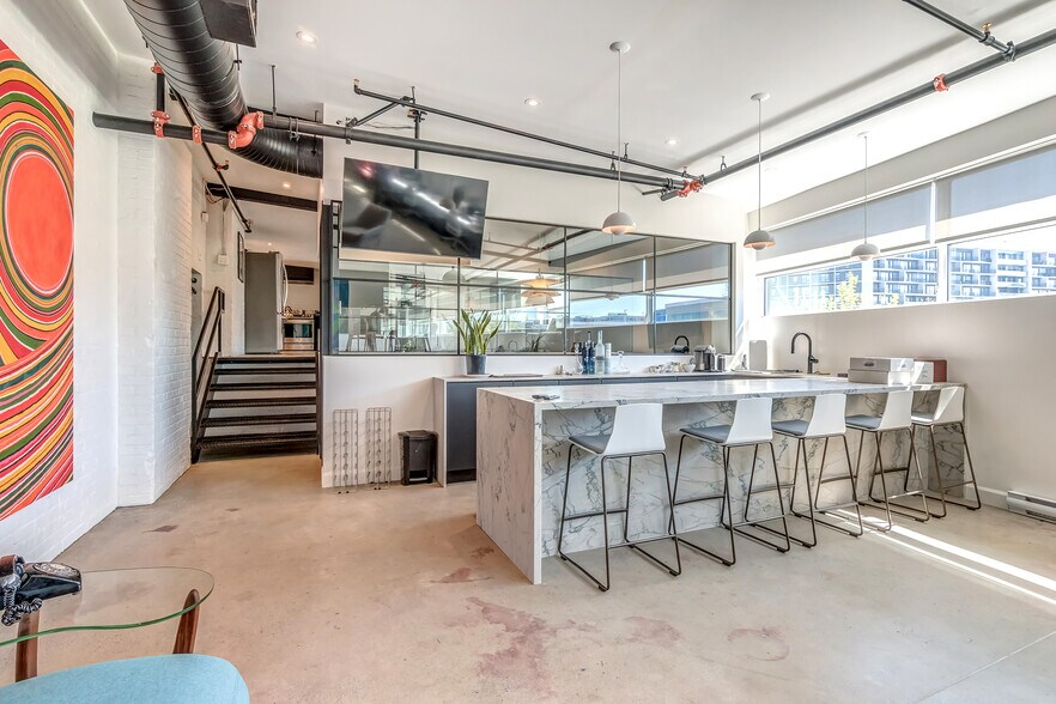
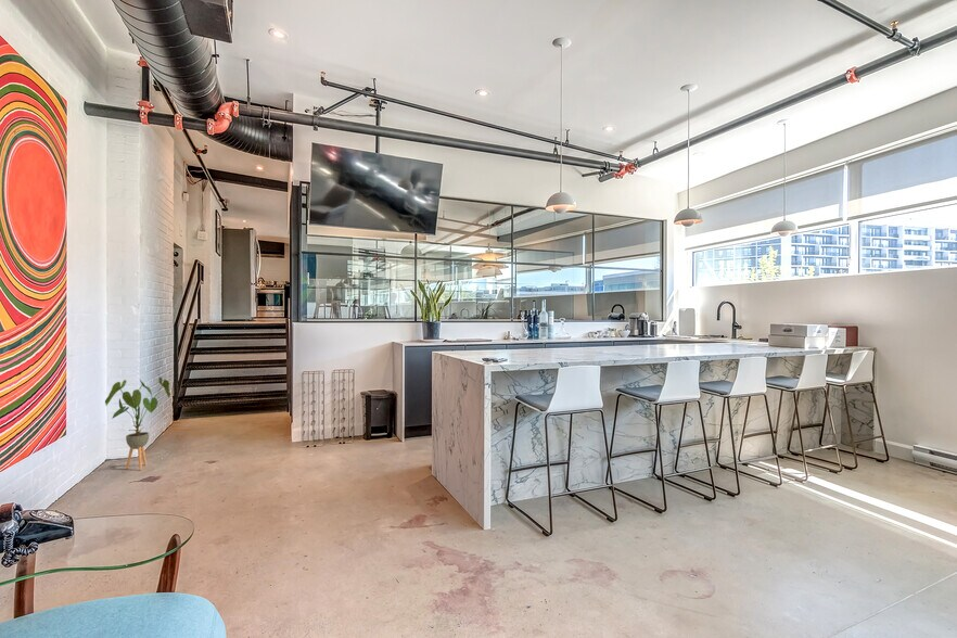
+ house plant [104,377,171,471]
